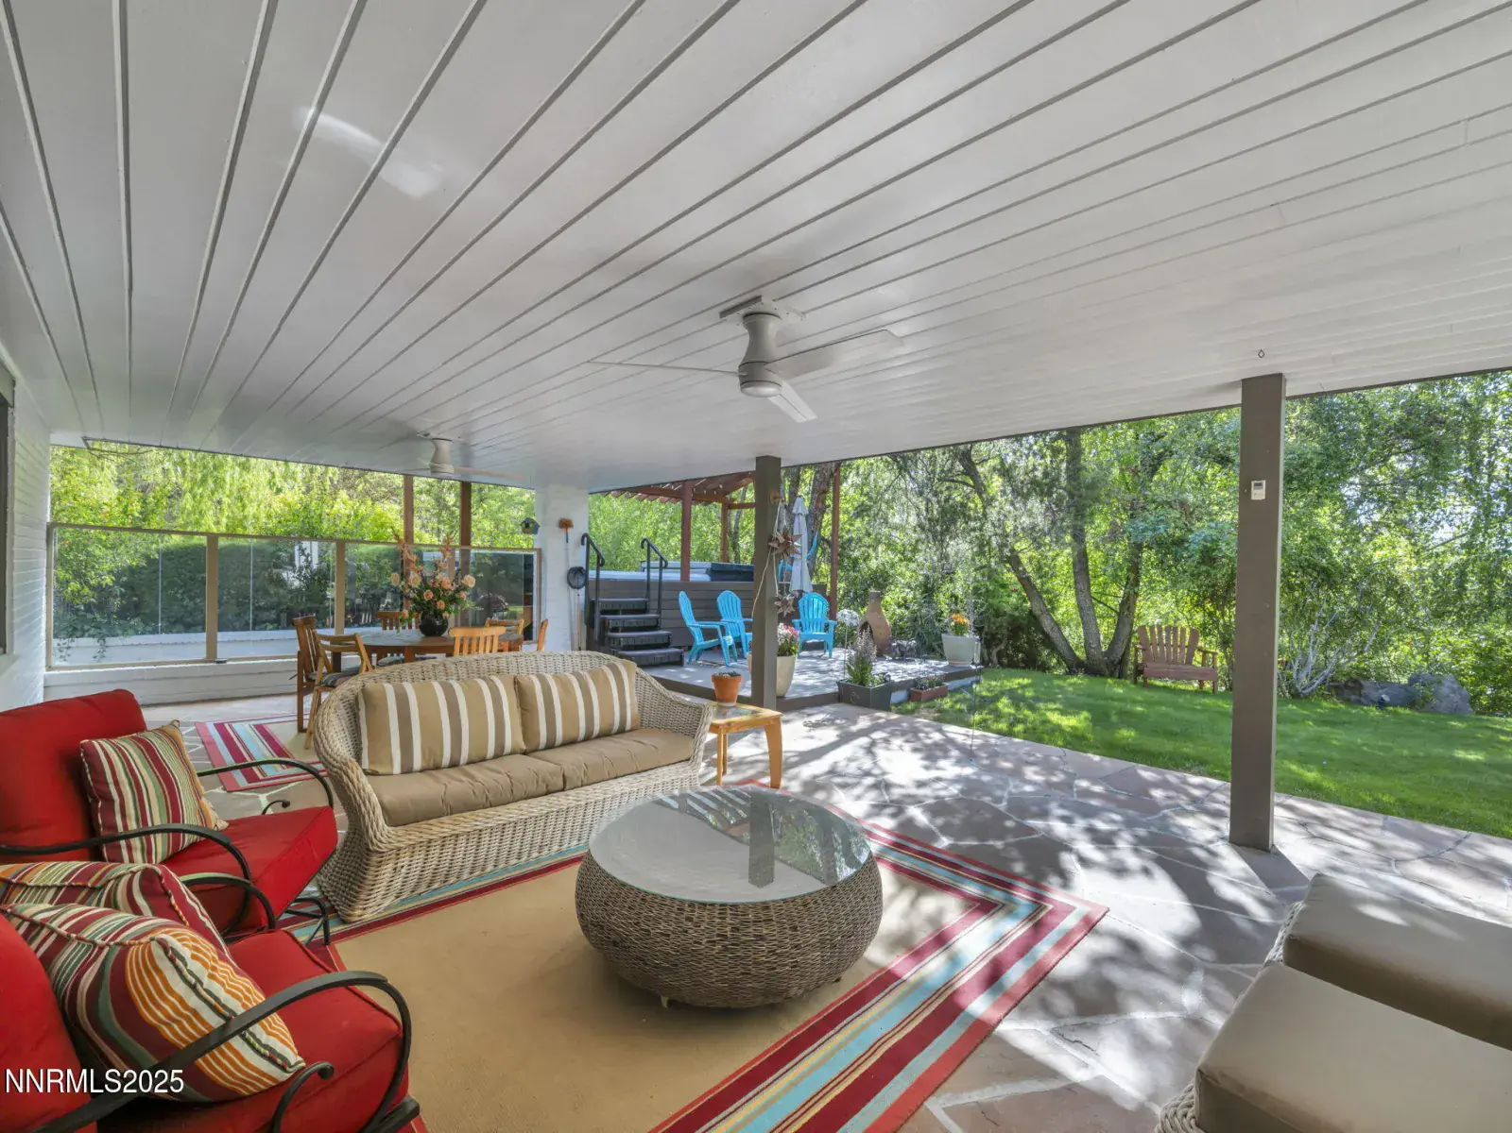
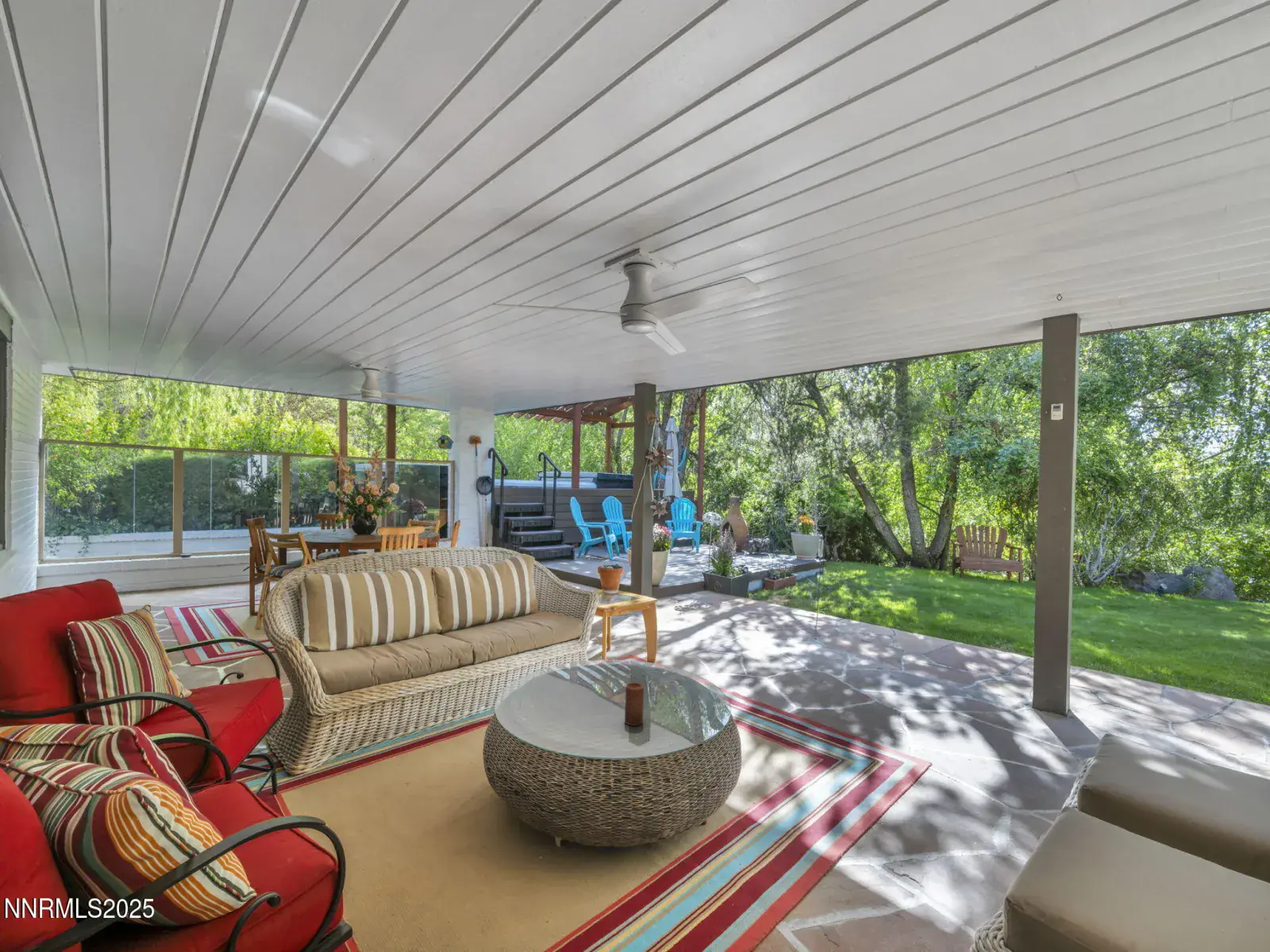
+ candle [624,681,645,727]
